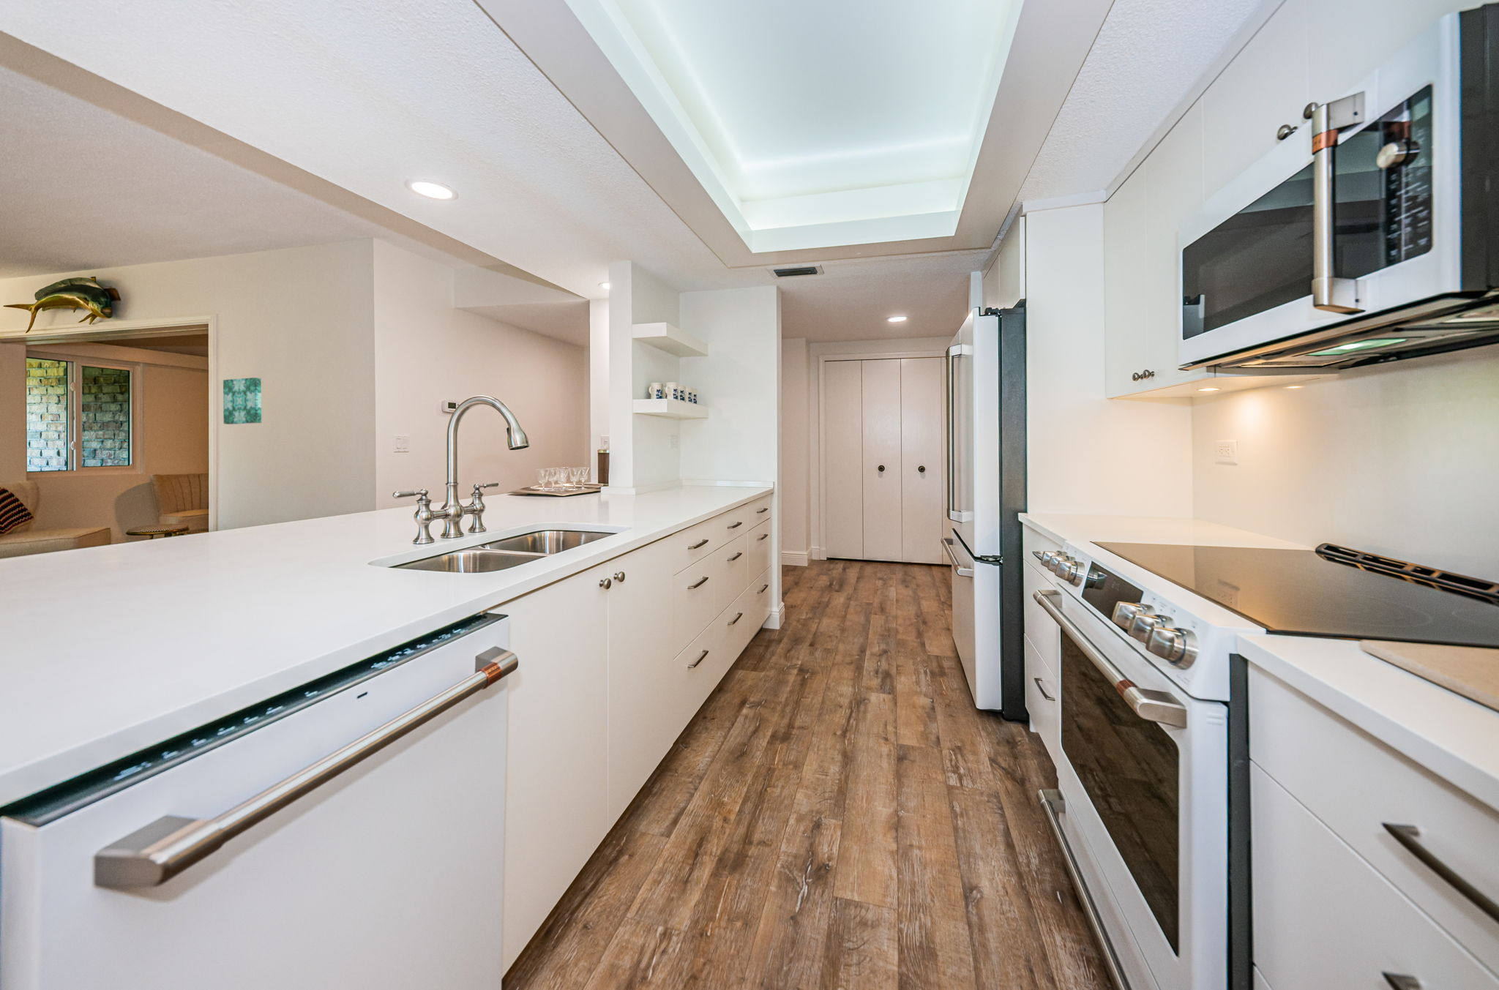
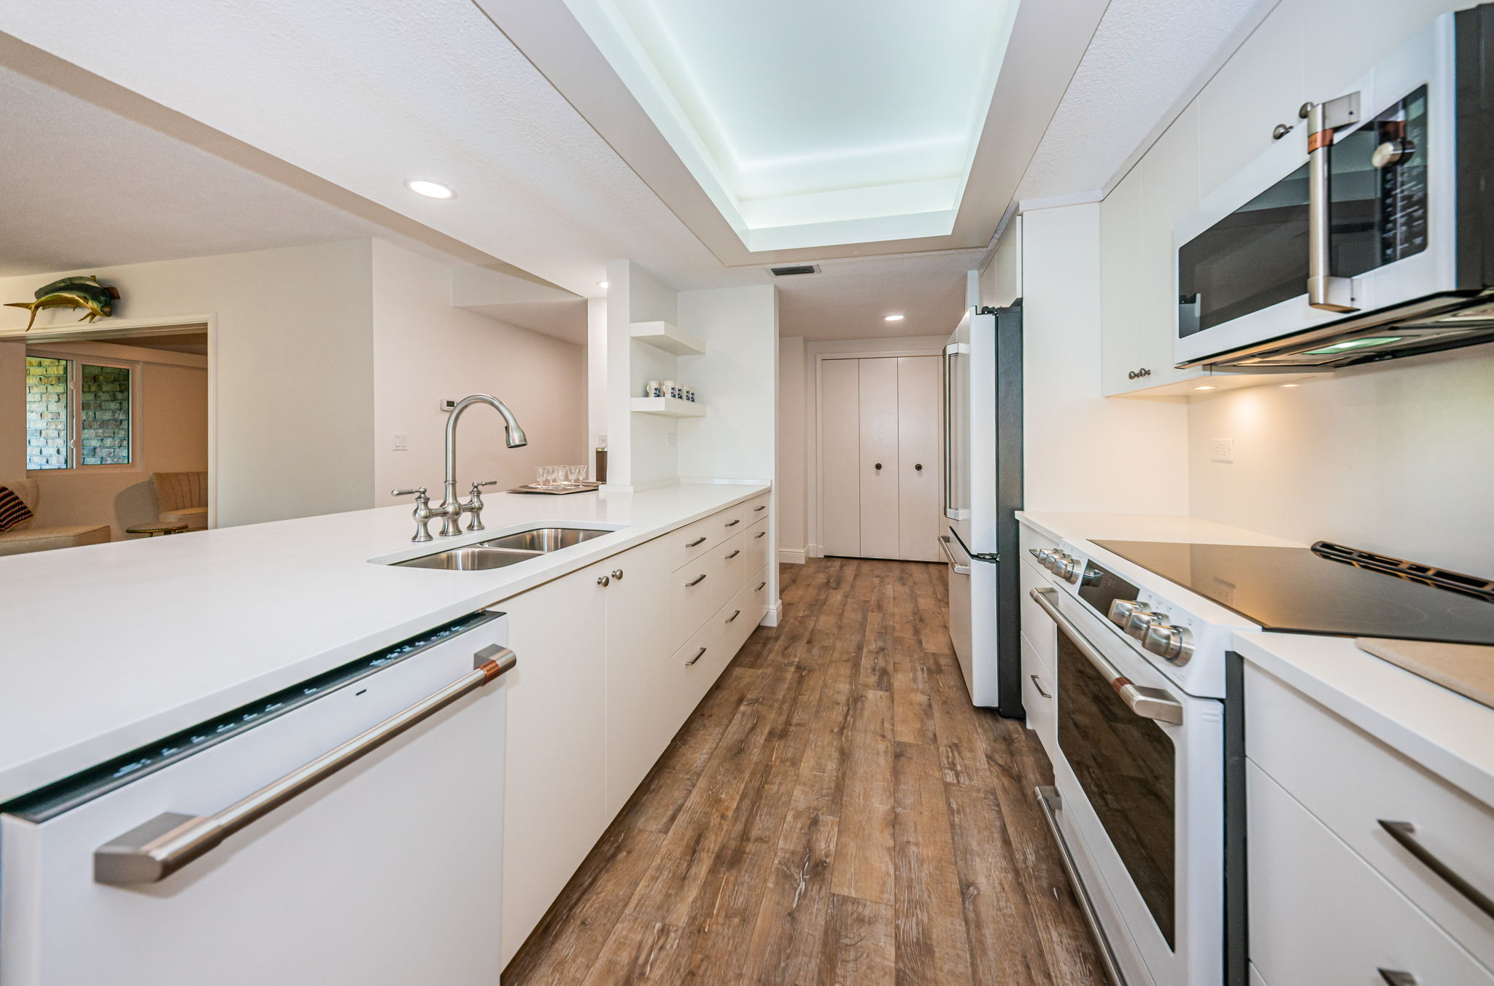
- wall art [222,377,262,425]
